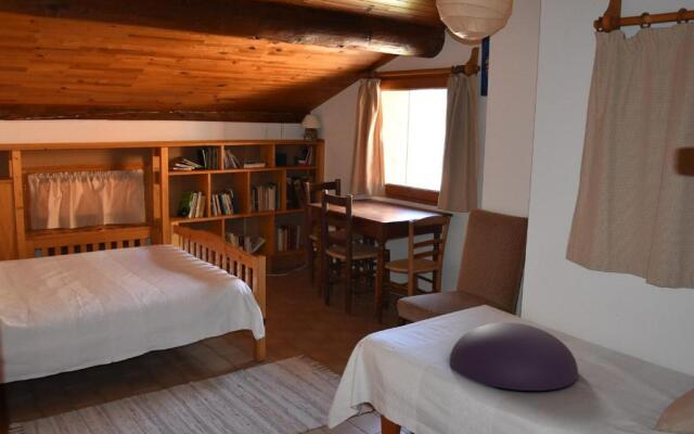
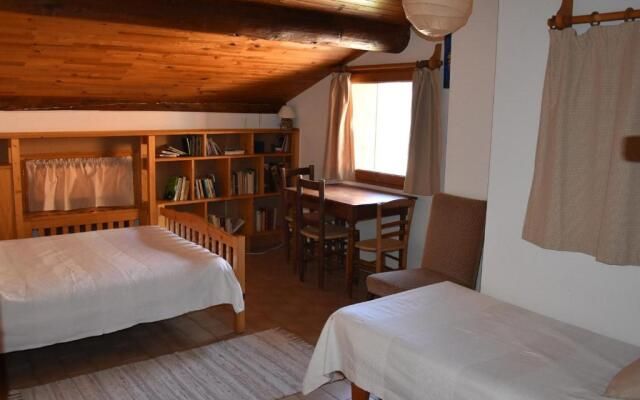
- cushion [449,321,579,392]
